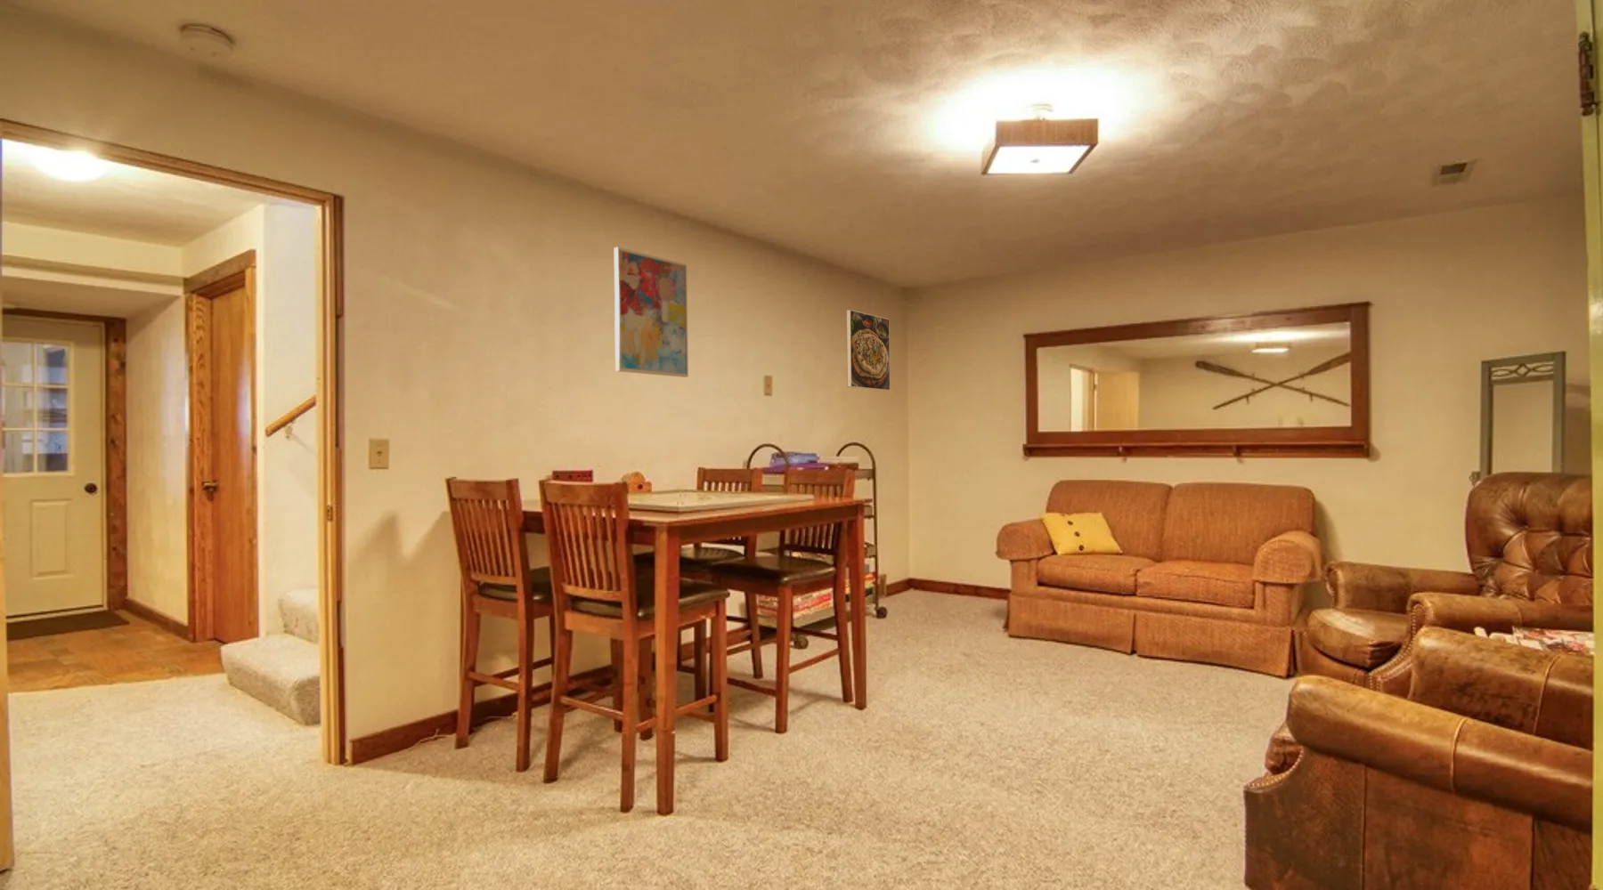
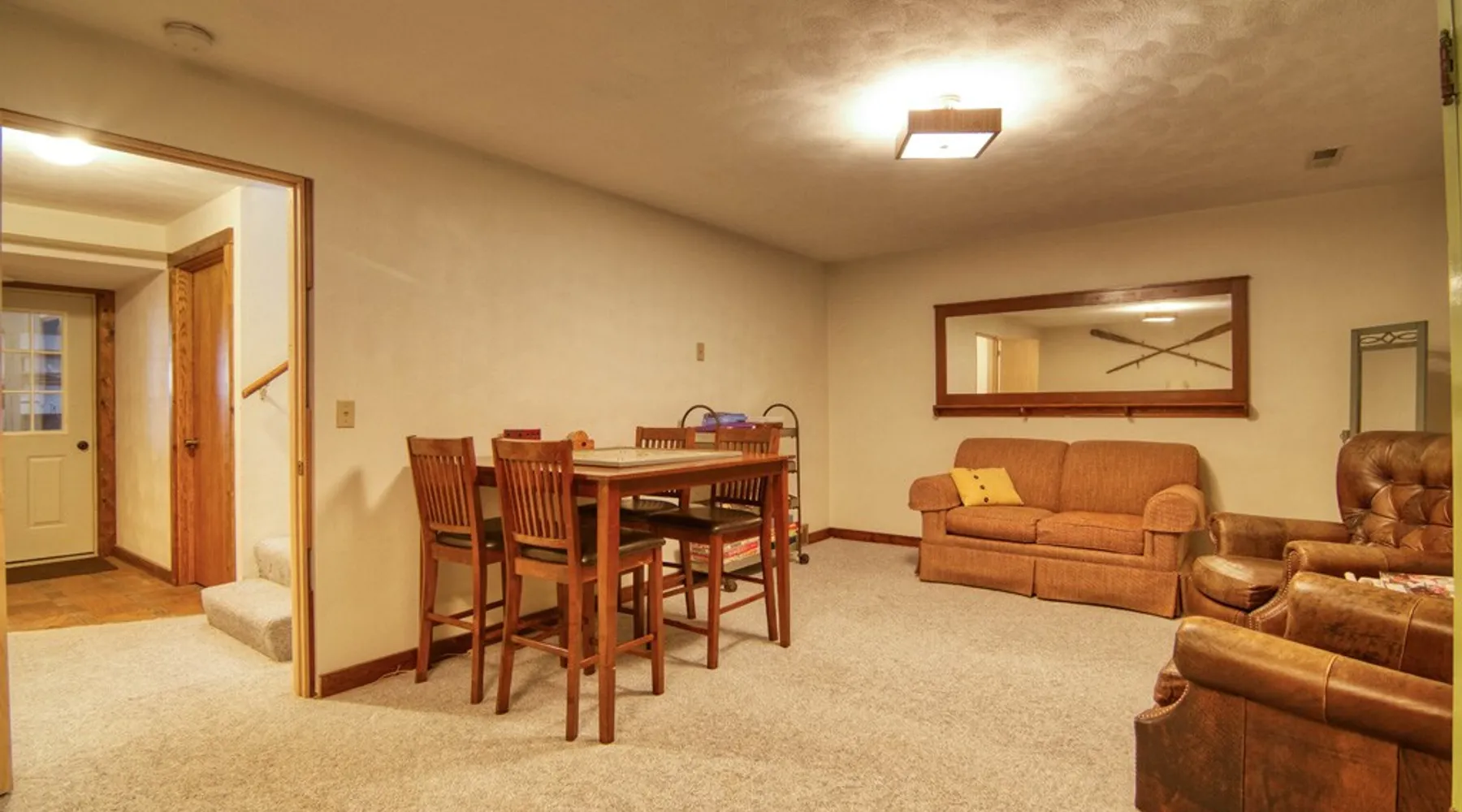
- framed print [845,309,890,391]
- wall art [614,247,690,378]
